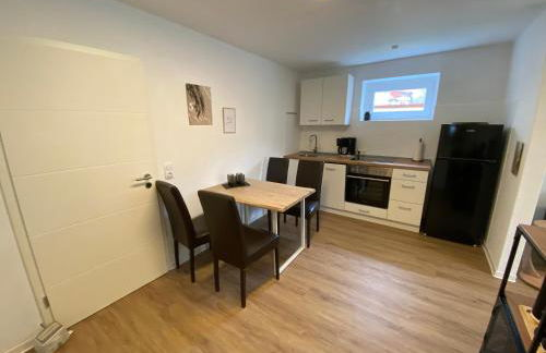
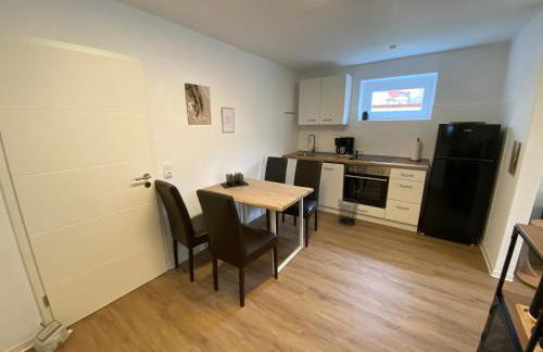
+ waste bin [337,198,361,227]
